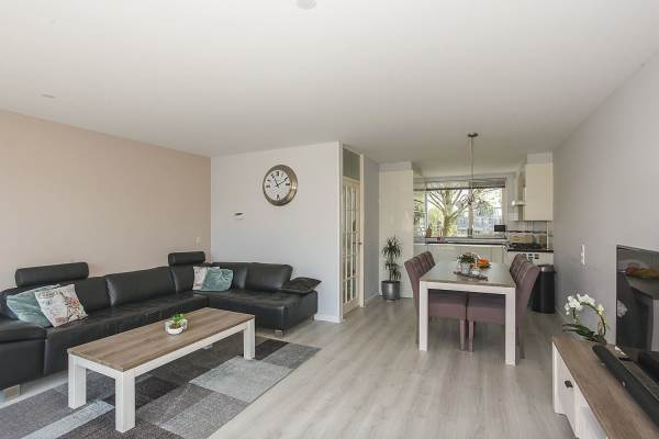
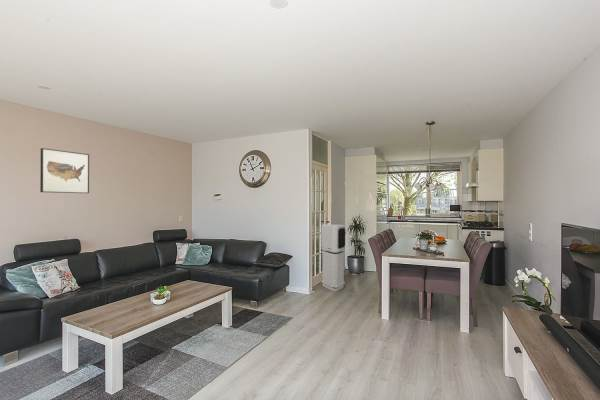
+ wall art [39,147,90,194]
+ air purifier [320,223,347,292]
